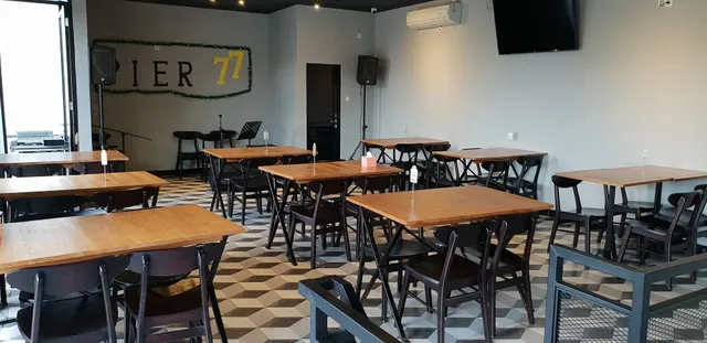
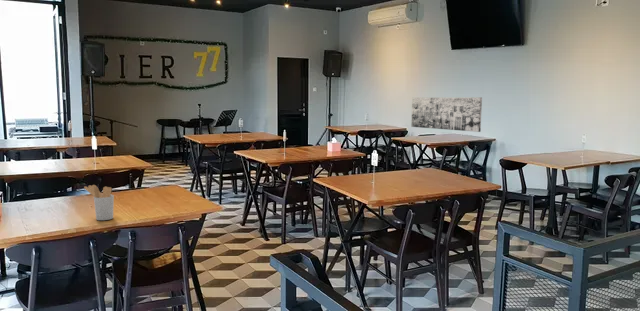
+ utensil holder [83,184,115,221]
+ wall art [410,96,483,133]
